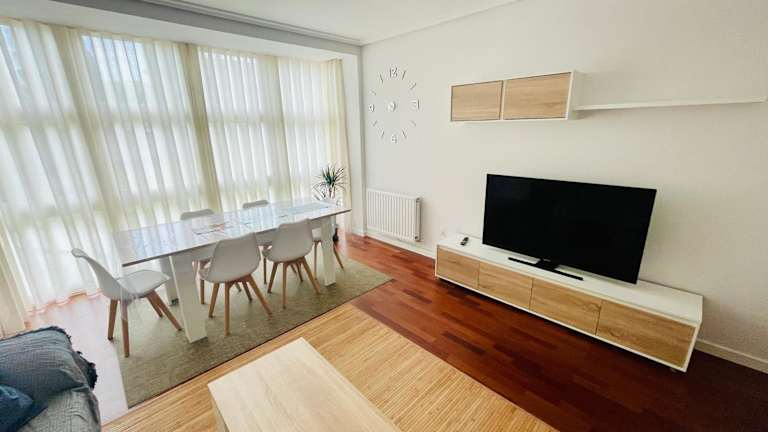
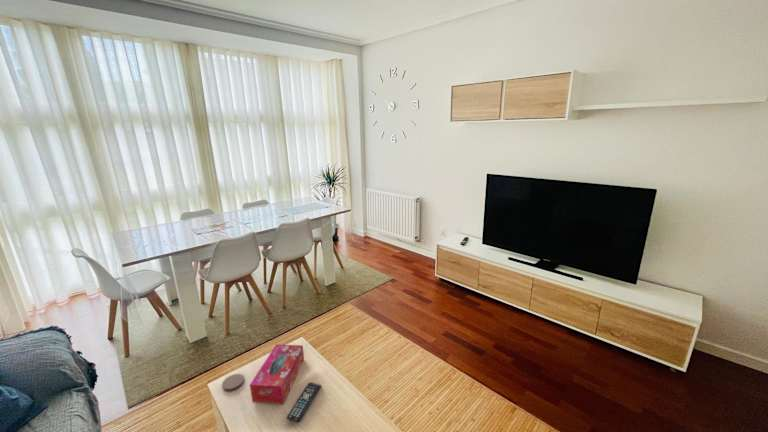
+ remote control [285,382,322,423]
+ tissue box [249,343,305,405]
+ coaster [221,373,245,392]
